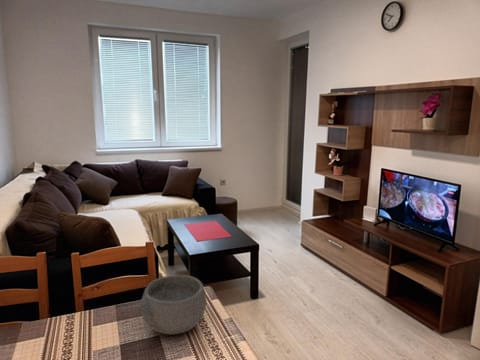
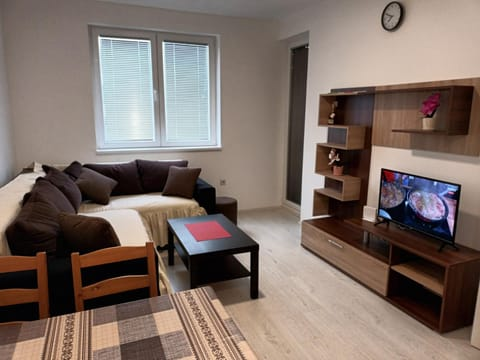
- bowl [139,274,207,336]
